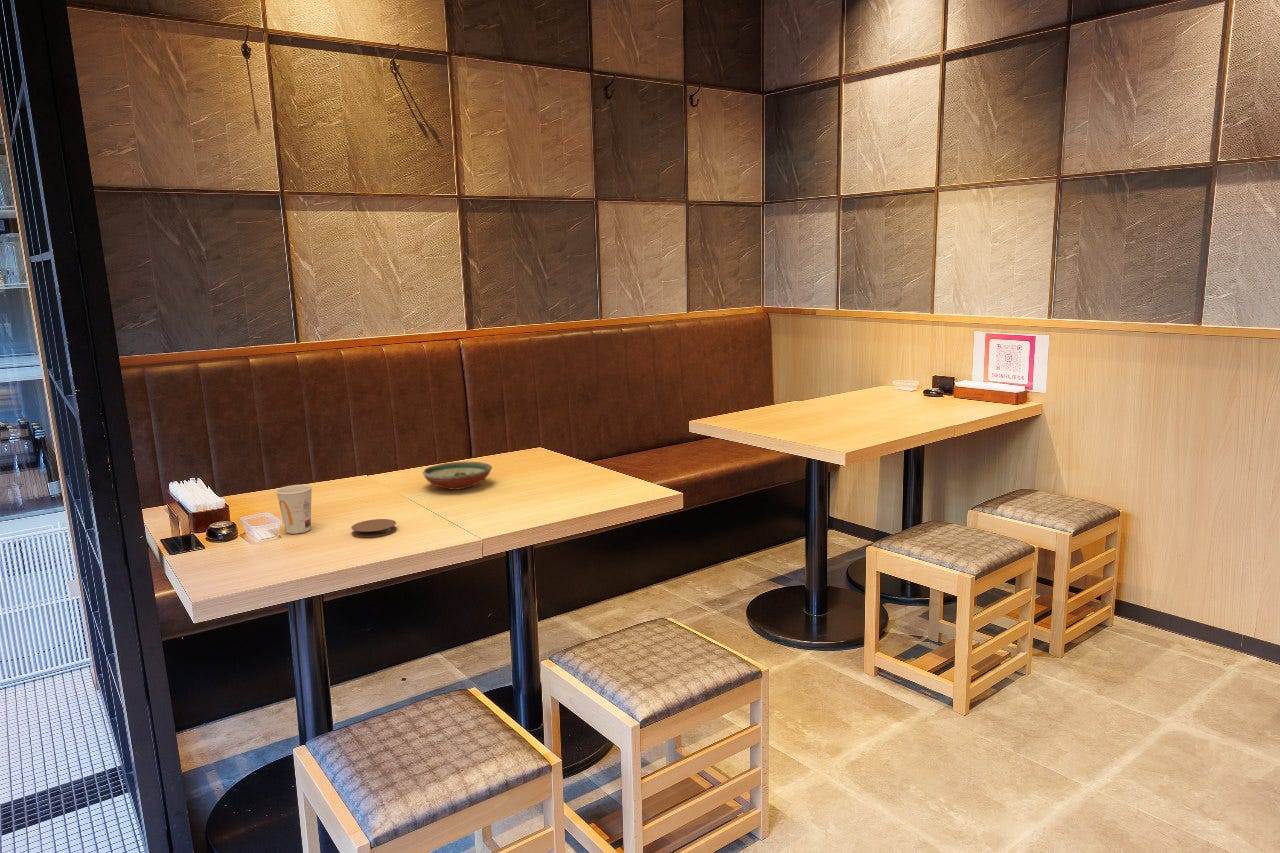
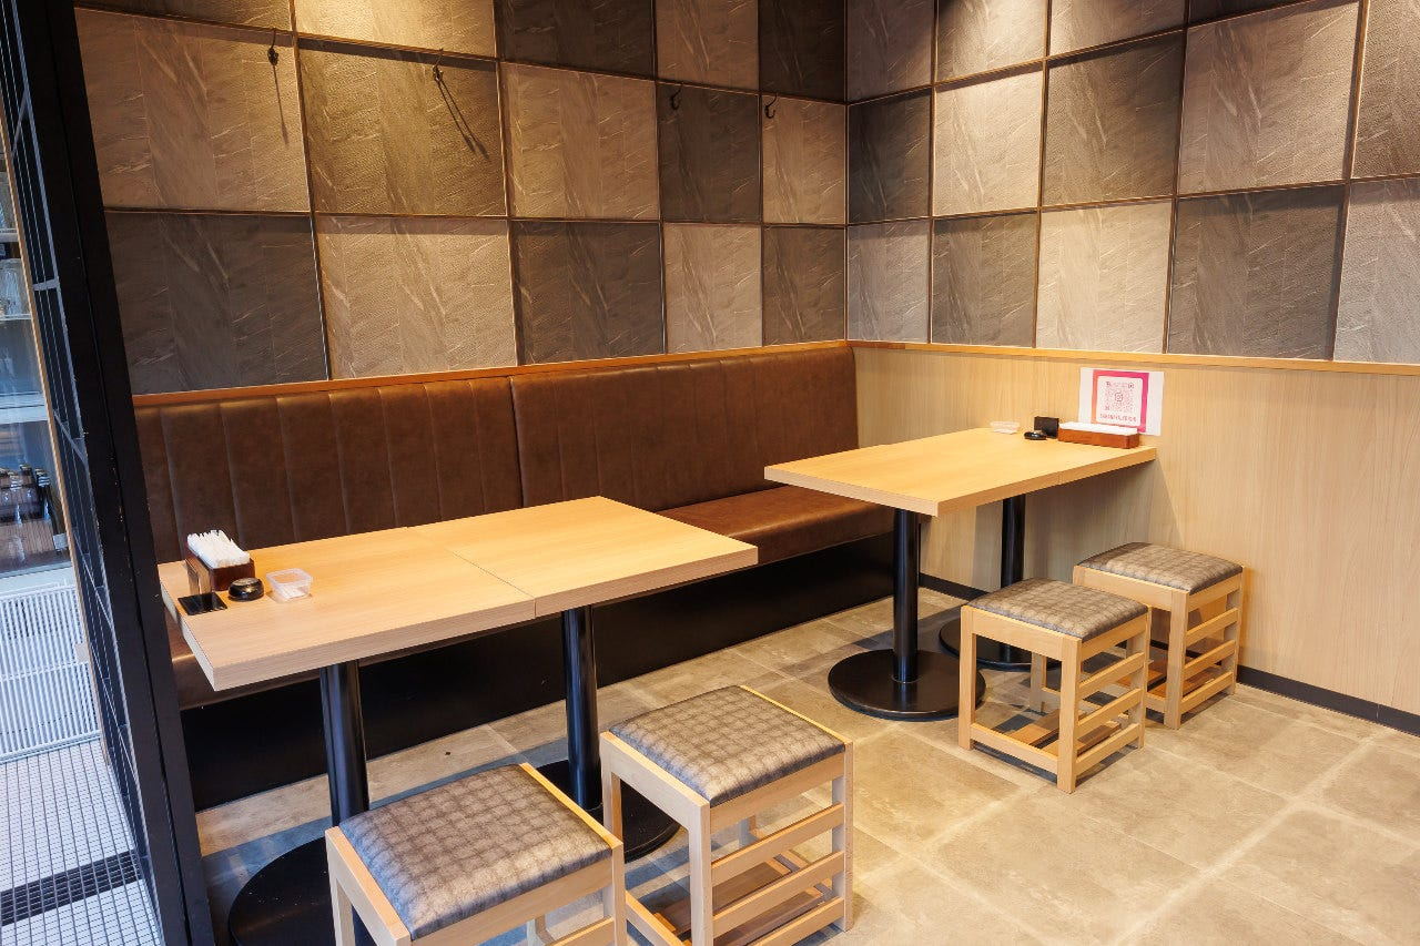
- cup [275,484,313,535]
- decorative bowl [421,461,493,491]
- coaster [351,518,398,538]
